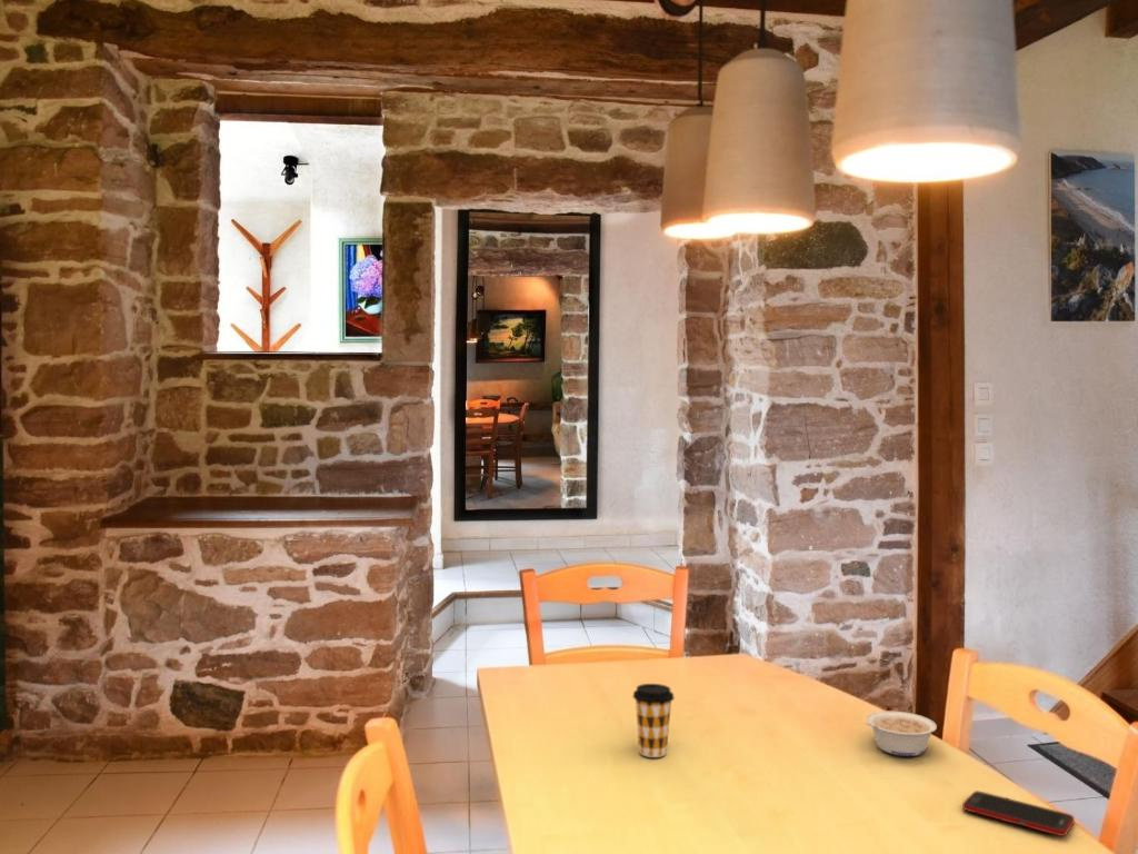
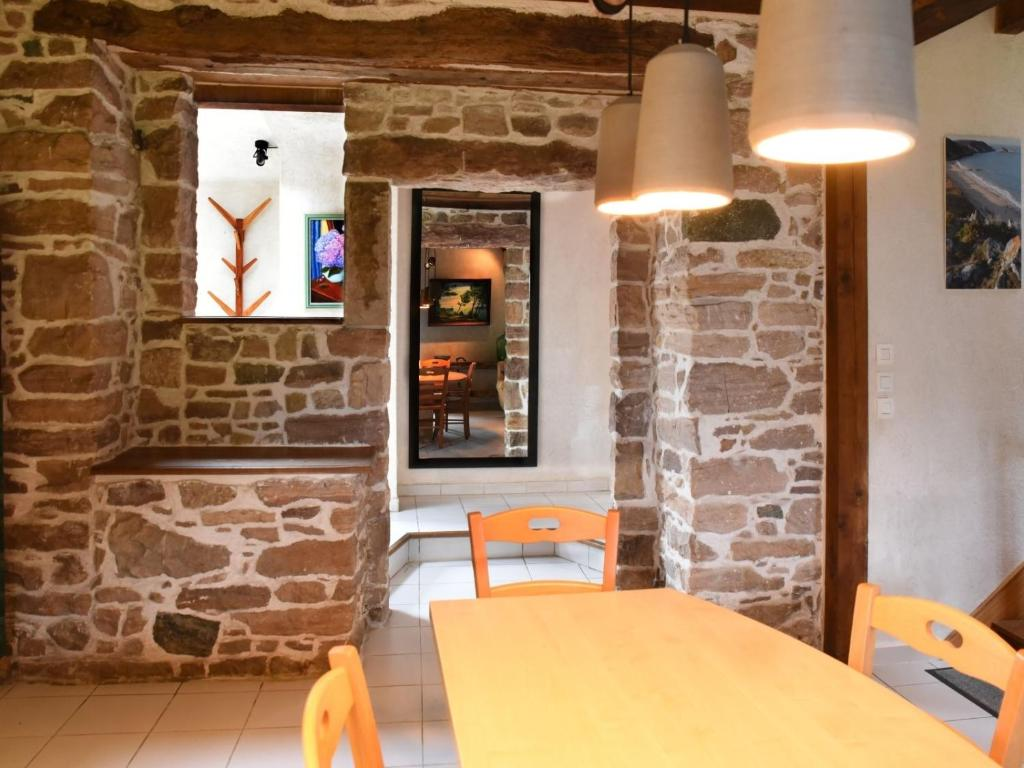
- cell phone [961,790,1076,837]
- legume [864,711,938,757]
- coffee cup [632,683,676,758]
